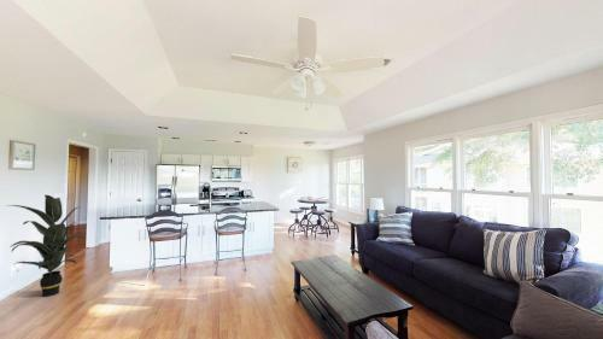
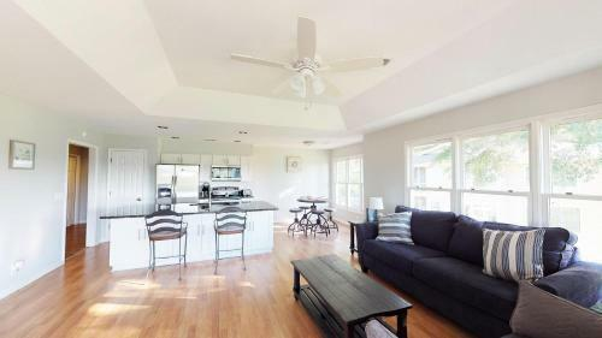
- indoor plant [5,194,87,298]
